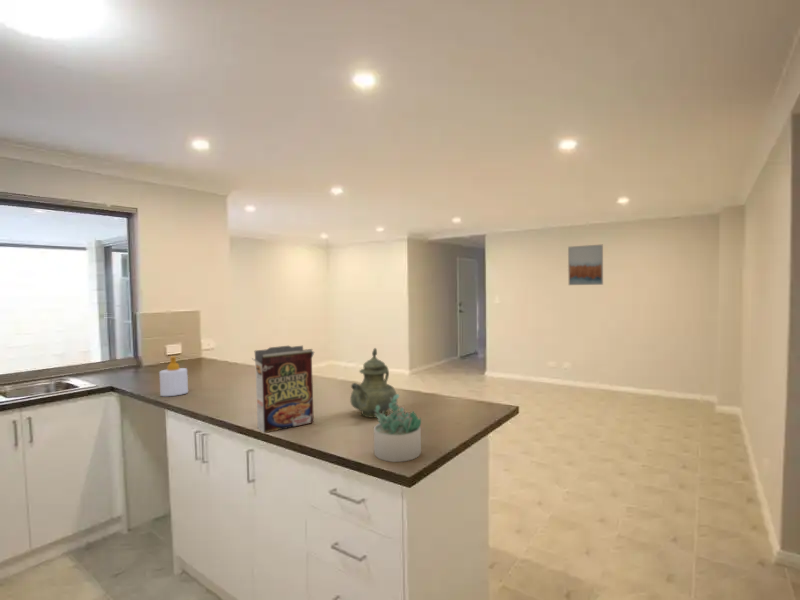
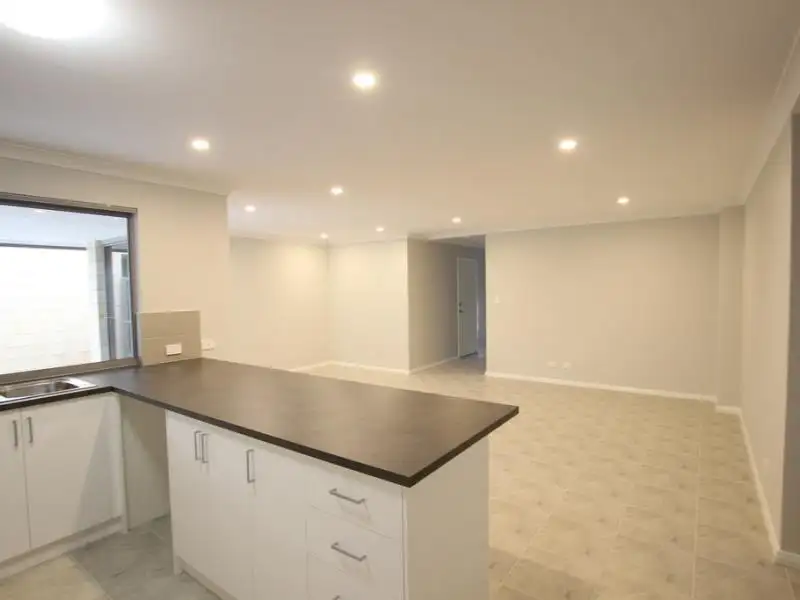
- succulent plant [373,393,422,463]
- soap bottle [158,355,189,397]
- wall art [567,244,604,286]
- teapot [349,347,398,419]
- cereal box [250,345,315,434]
